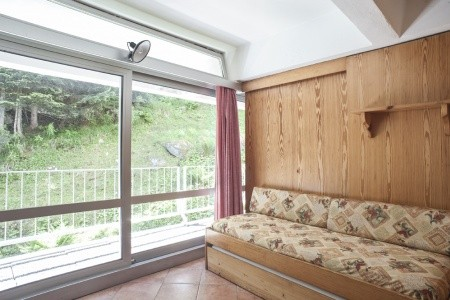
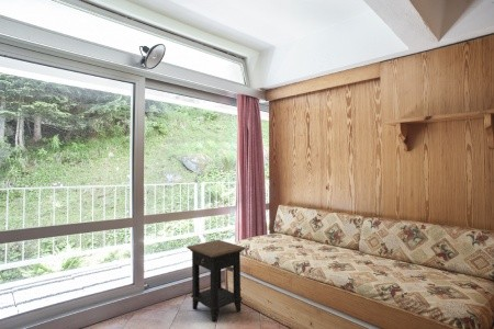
+ side table [186,239,247,324]
